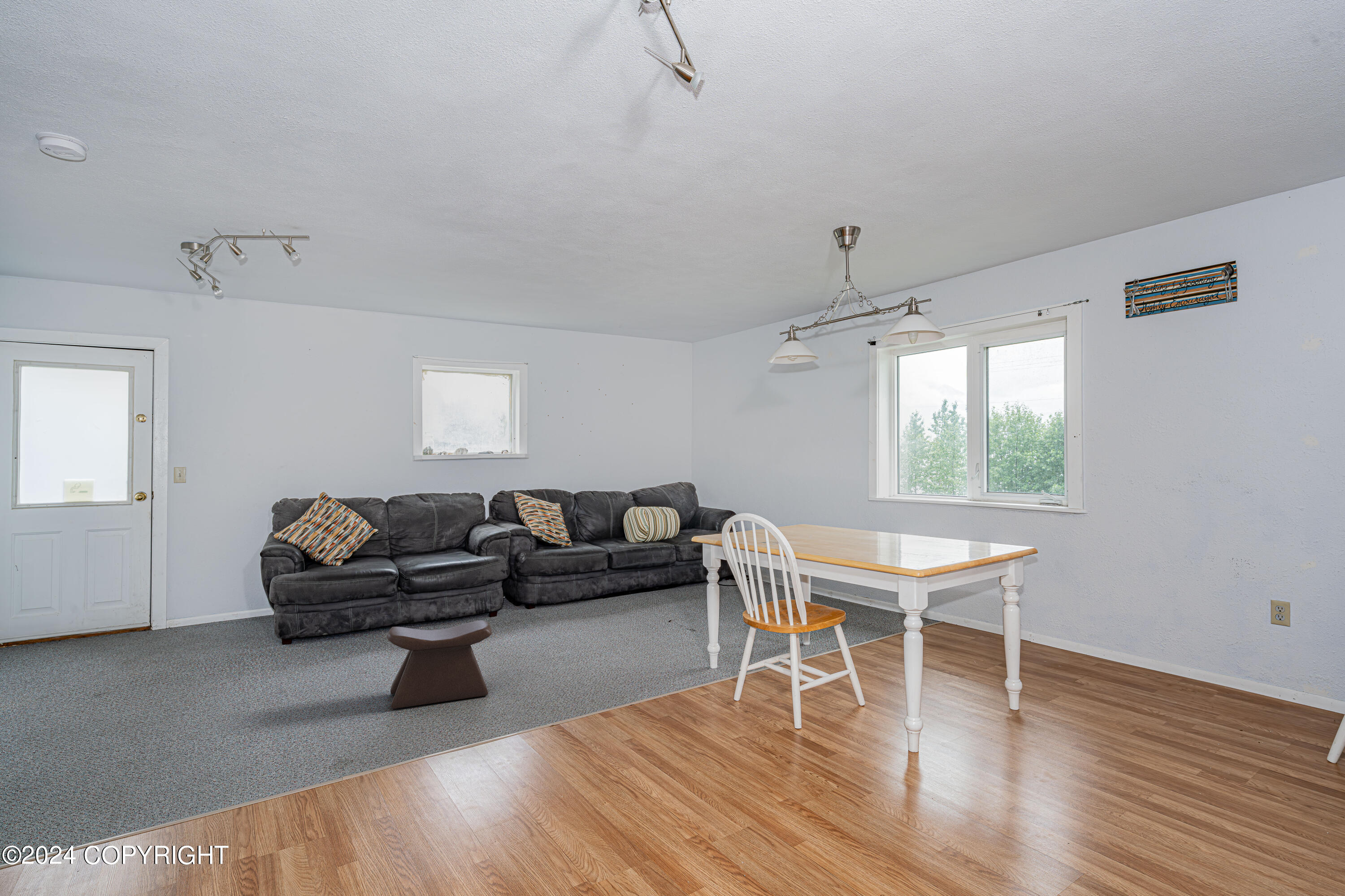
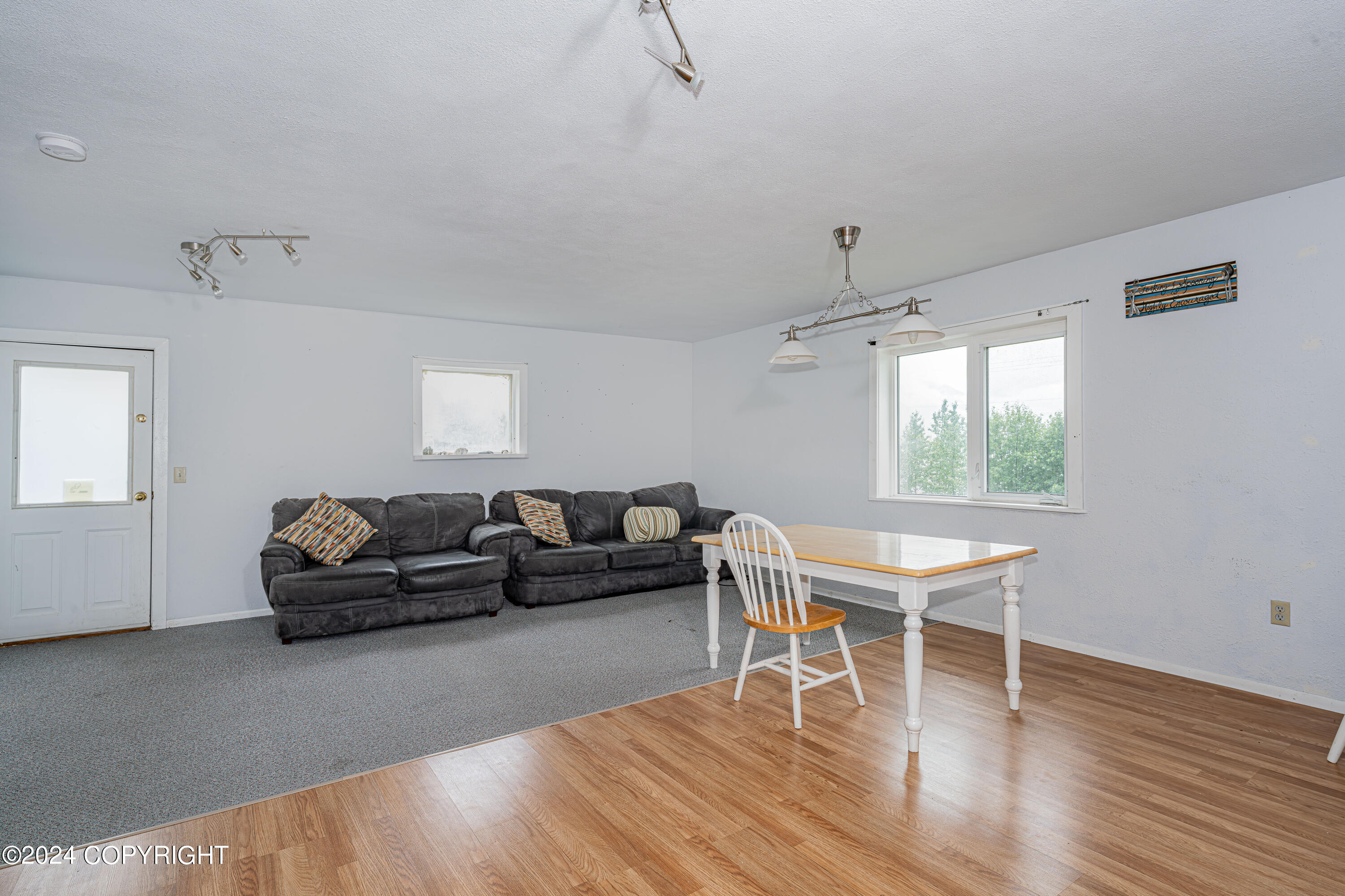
- stool [386,620,492,709]
